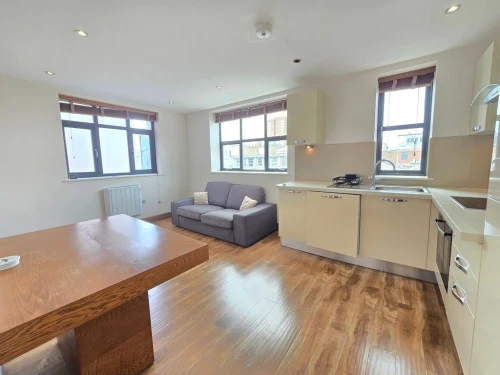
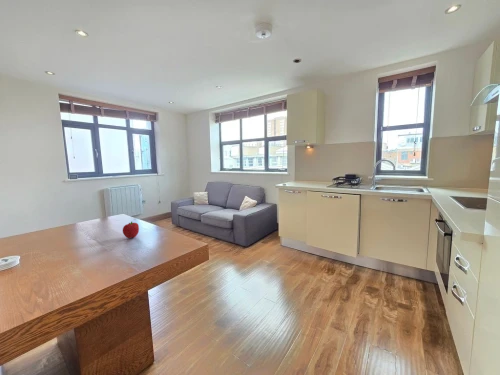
+ fruit [122,221,140,239]
